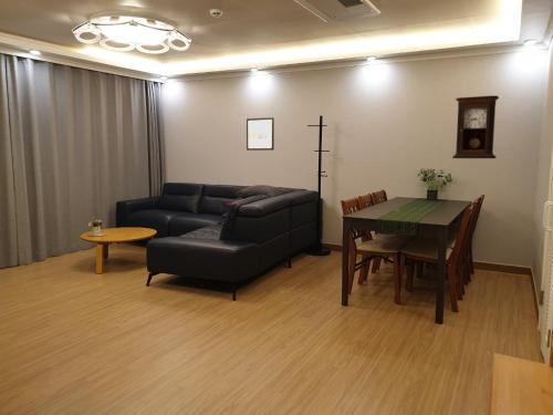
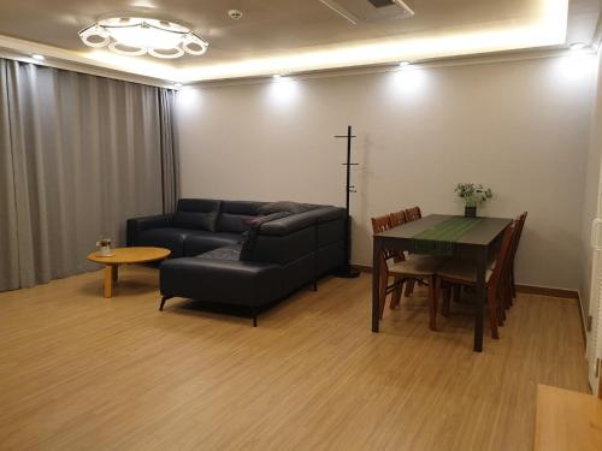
- pendulum clock [451,94,500,159]
- wall art [246,116,275,152]
